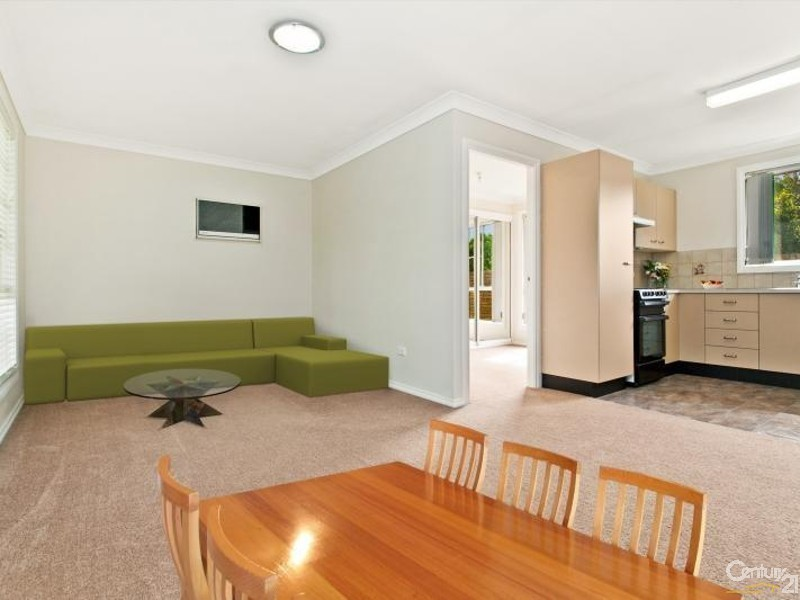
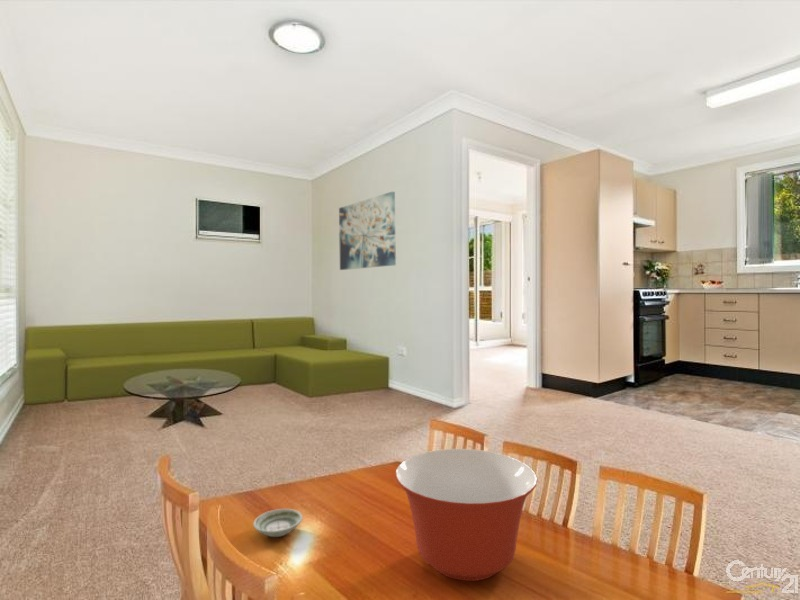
+ mixing bowl [394,448,539,582]
+ saucer [252,508,304,538]
+ wall art [338,191,397,271]
